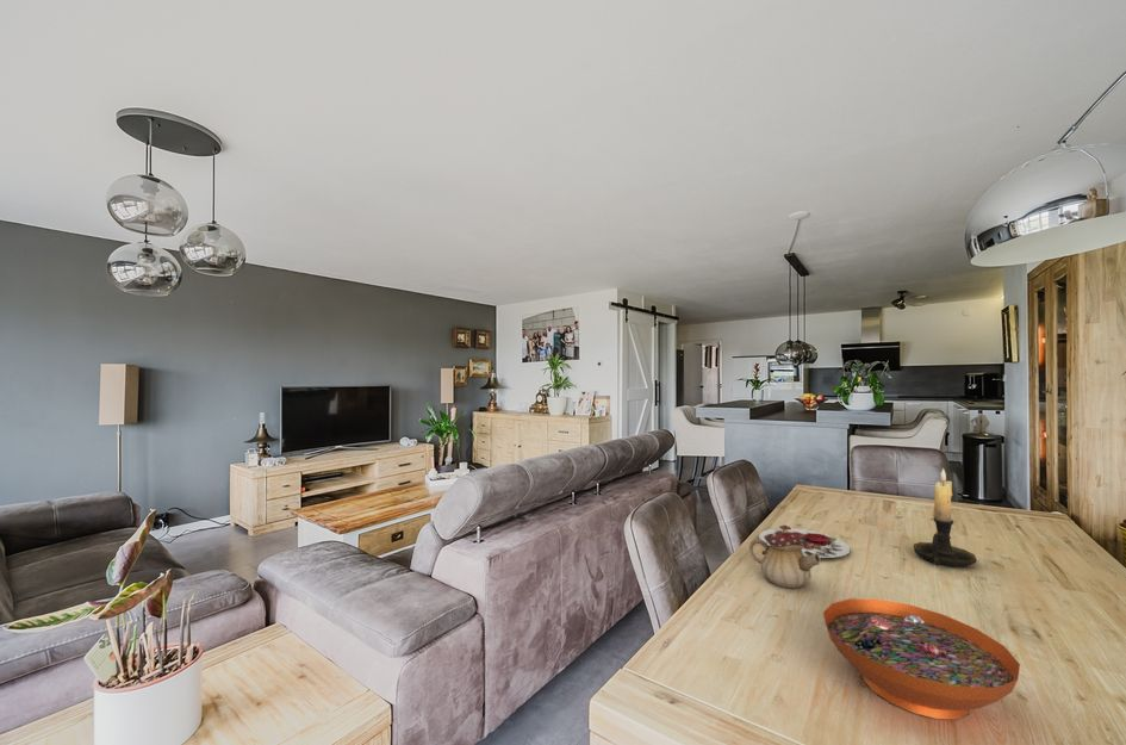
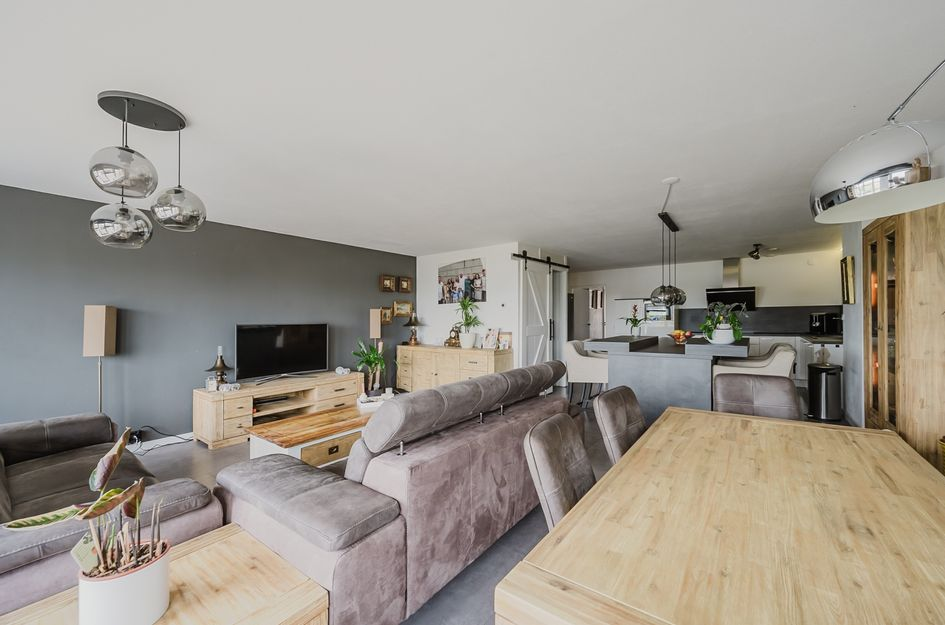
- decorative bowl [822,597,1021,720]
- candle holder [913,467,977,569]
- teapot [748,524,821,590]
- plate [758,527,851,559]
